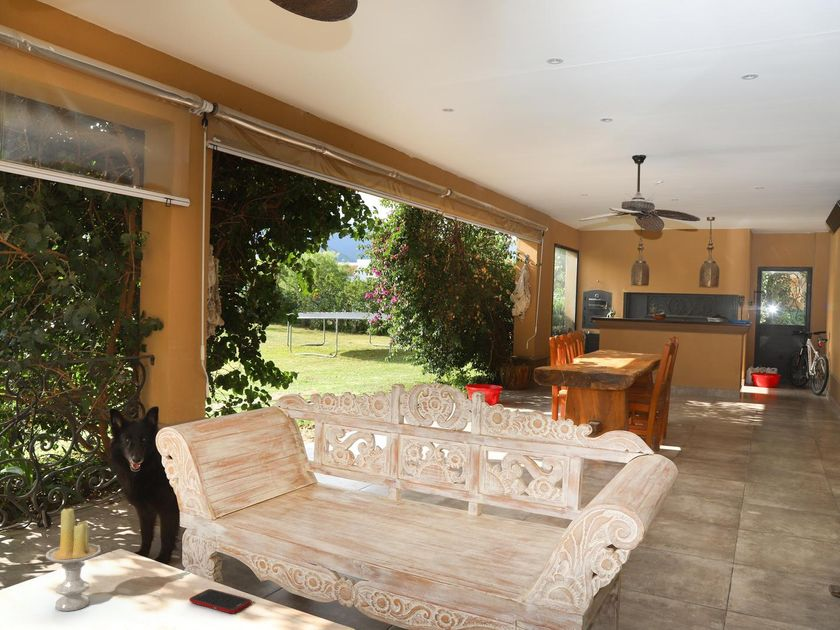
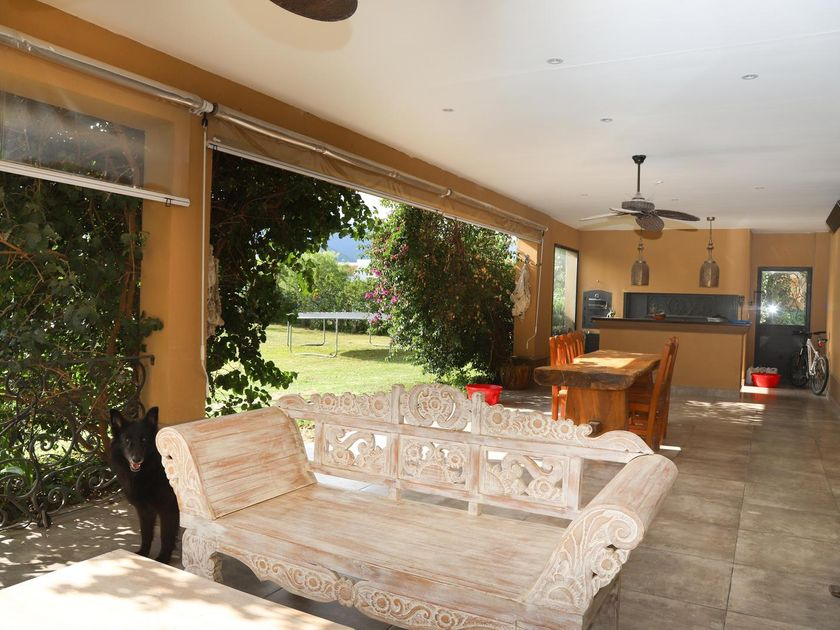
- candle [45,507,101,612]
- cell phone [189,588,252,615]
